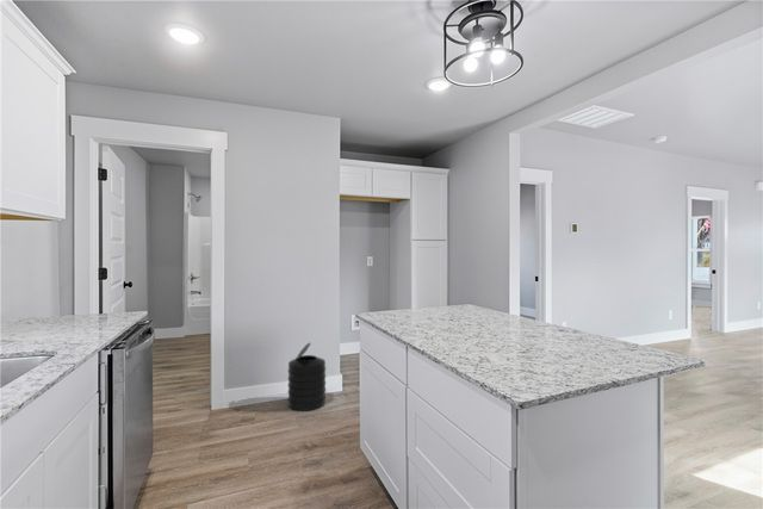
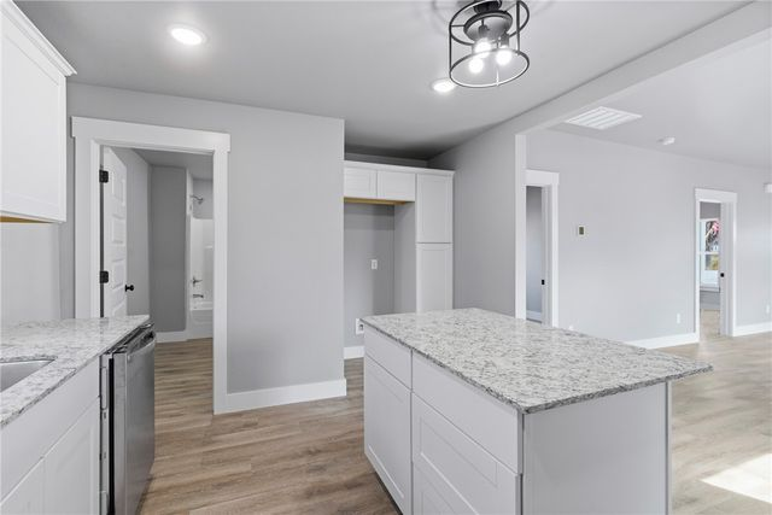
- trash can [287,341,327,412]
